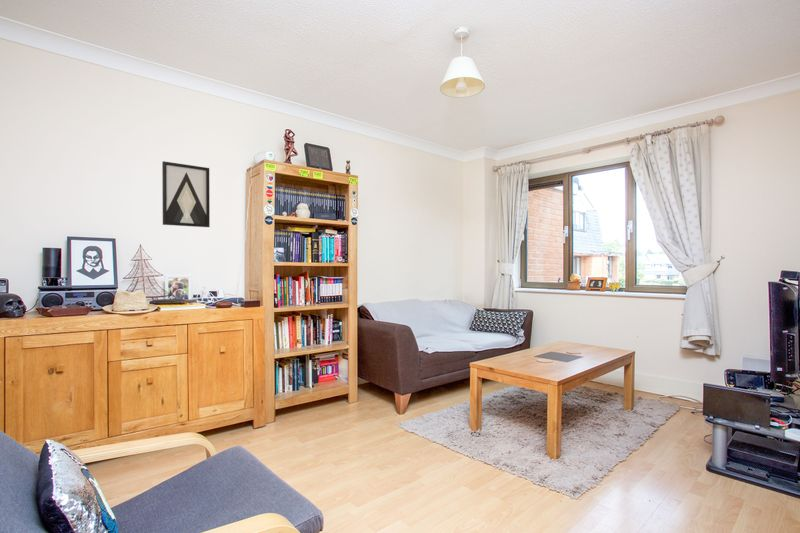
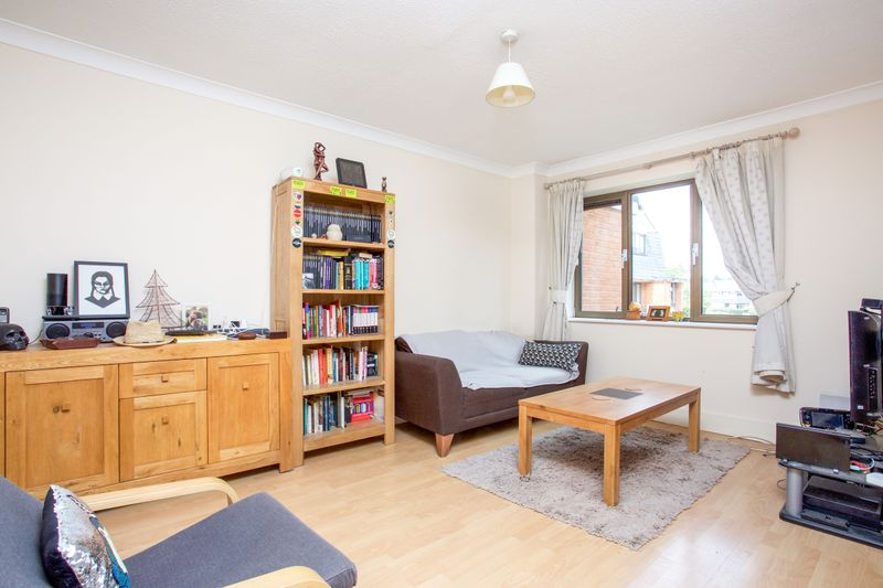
- wall art [161,160,211,228]
